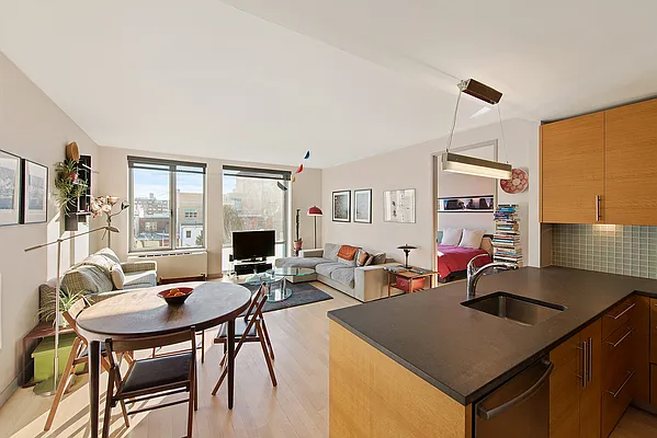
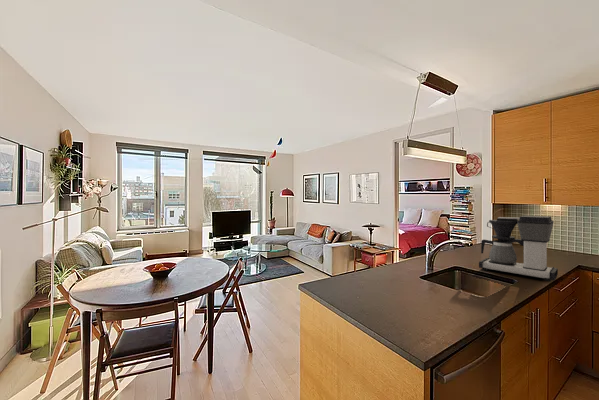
+ coffee maker [478,215,559,283]
